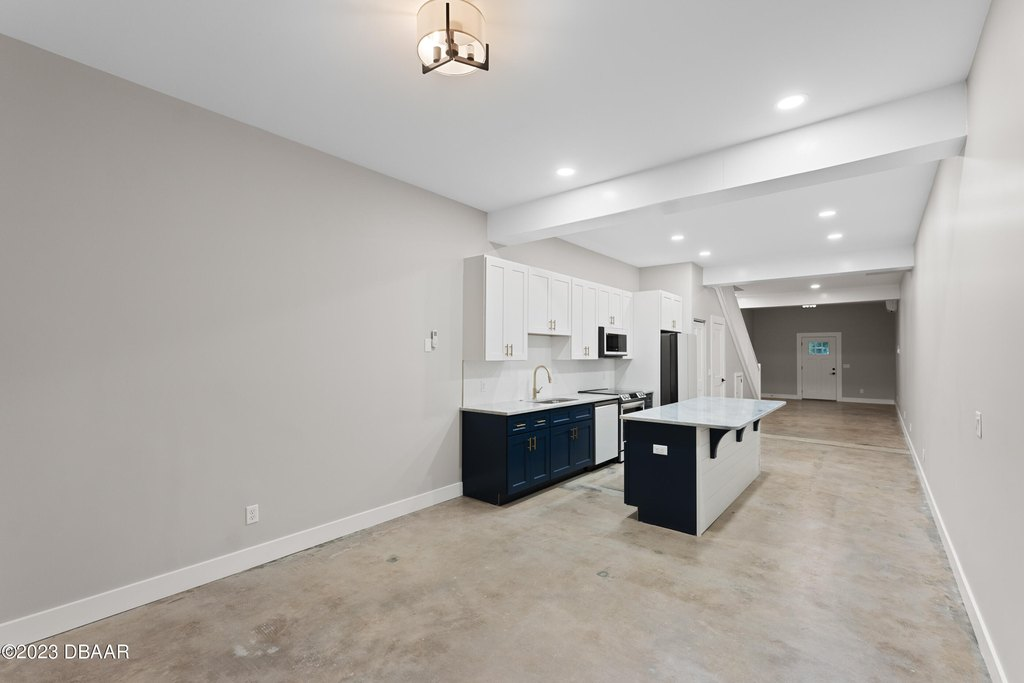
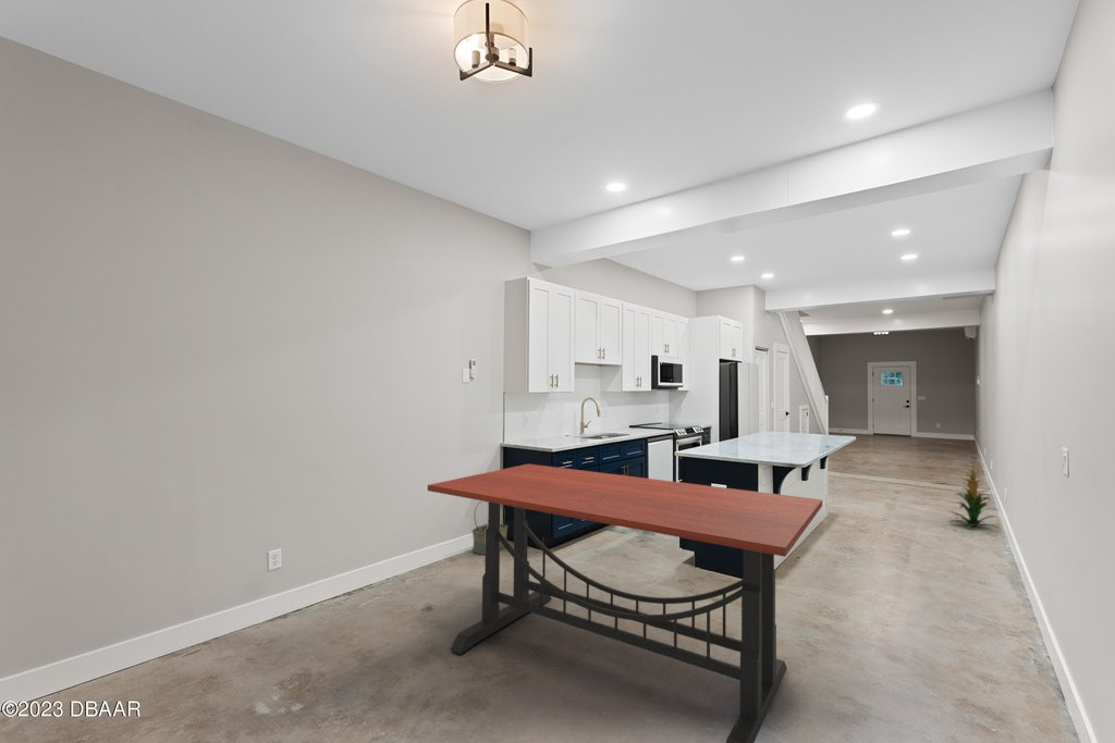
+ dining table [427,463,823,743]
+ indoor plant [948,463,1002,531]
+ basket [471,500,509,556]
